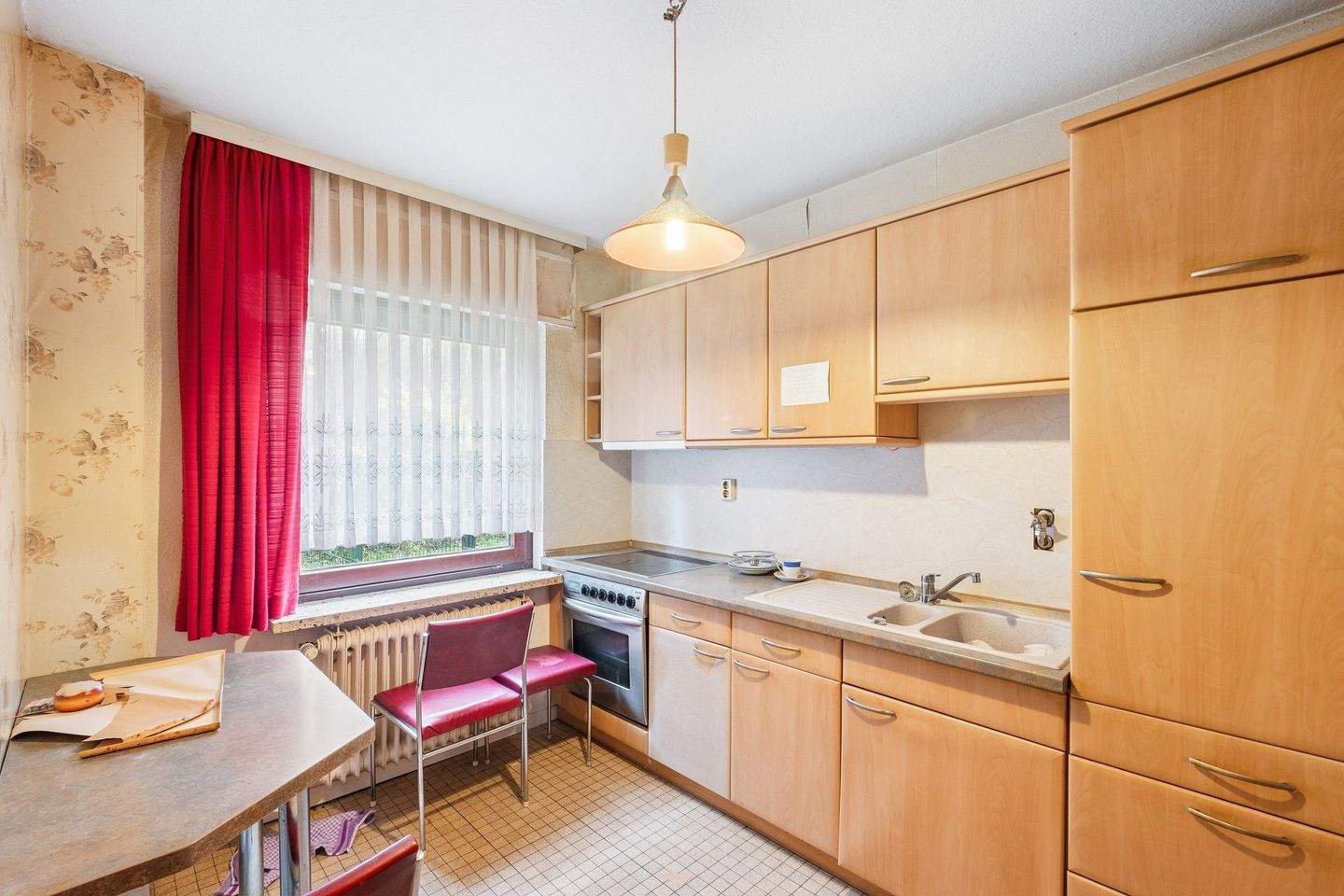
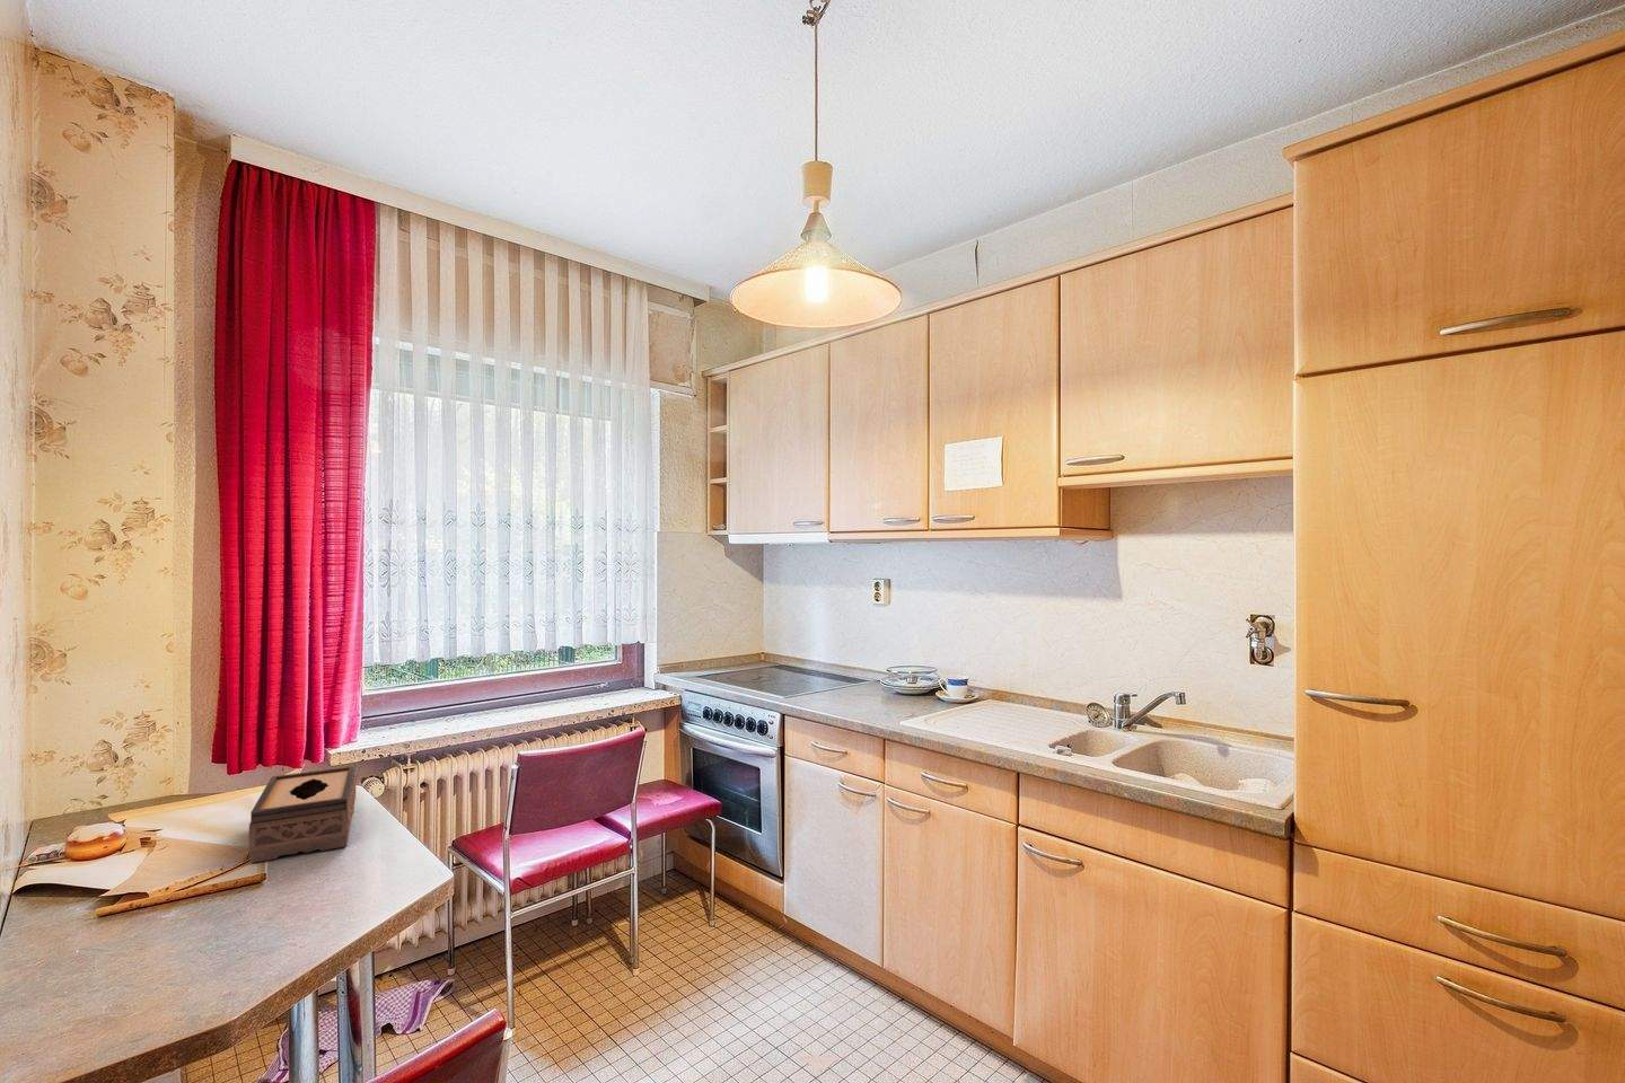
+ tissue box [248,765,357,864]
